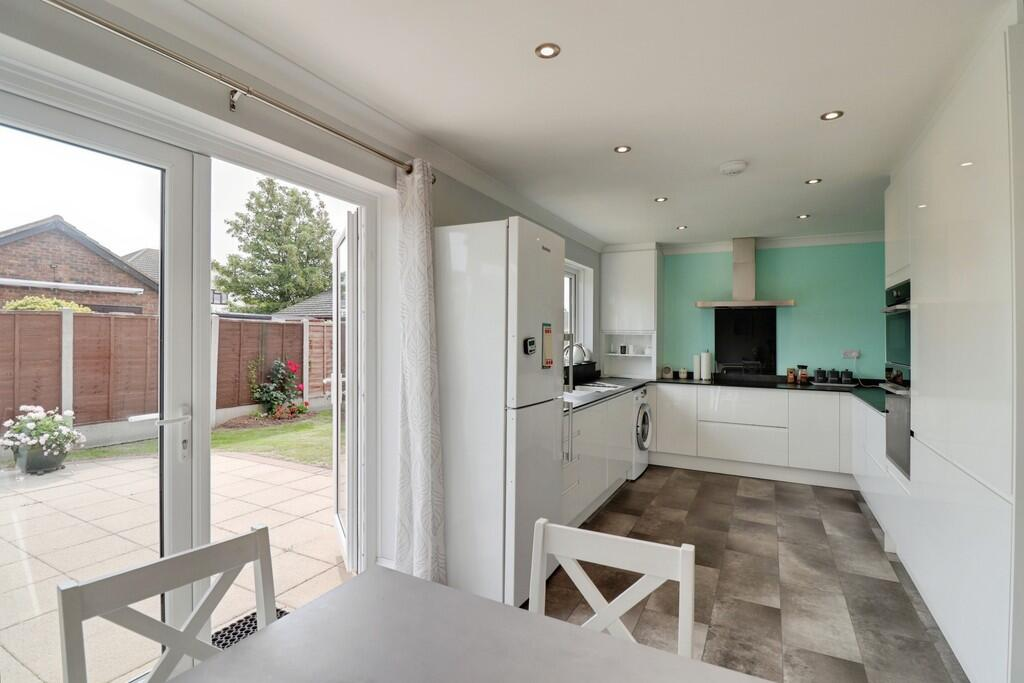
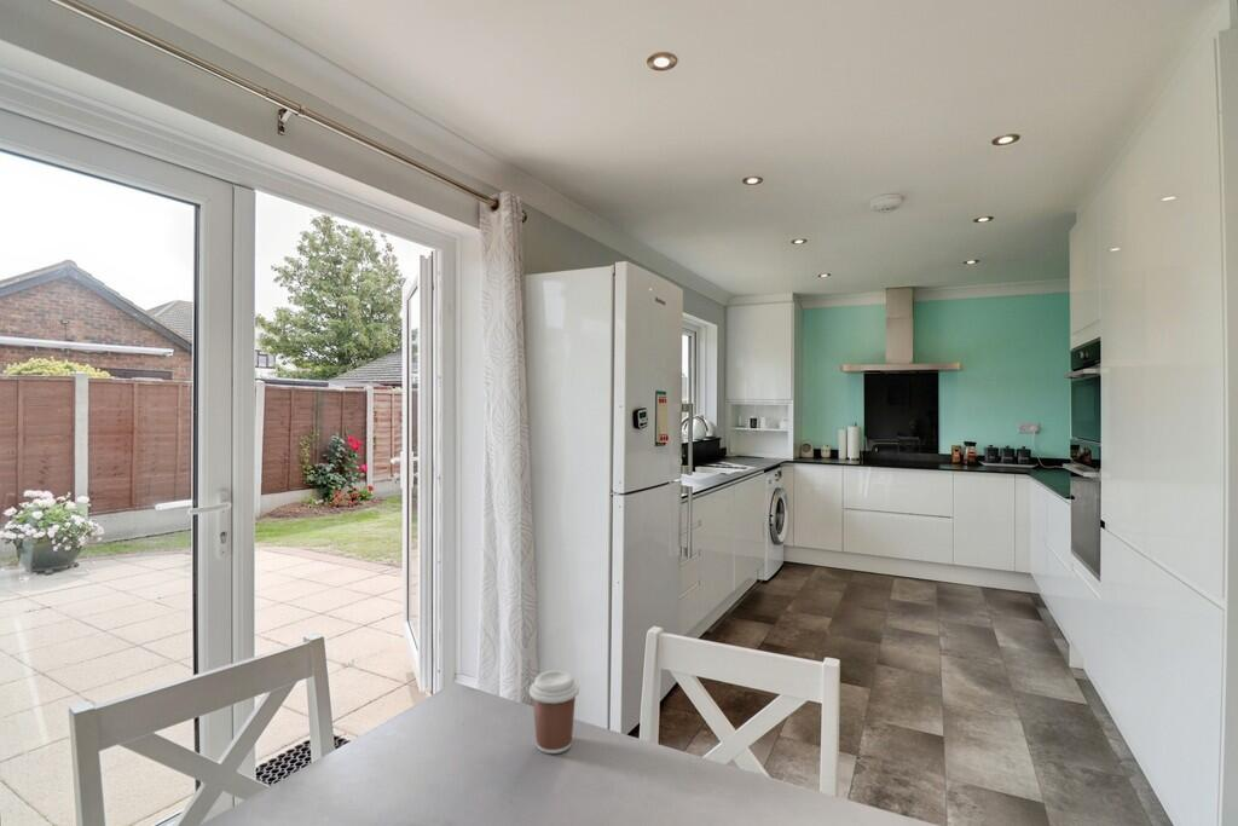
+ coffee cup [528,669,580,755]
